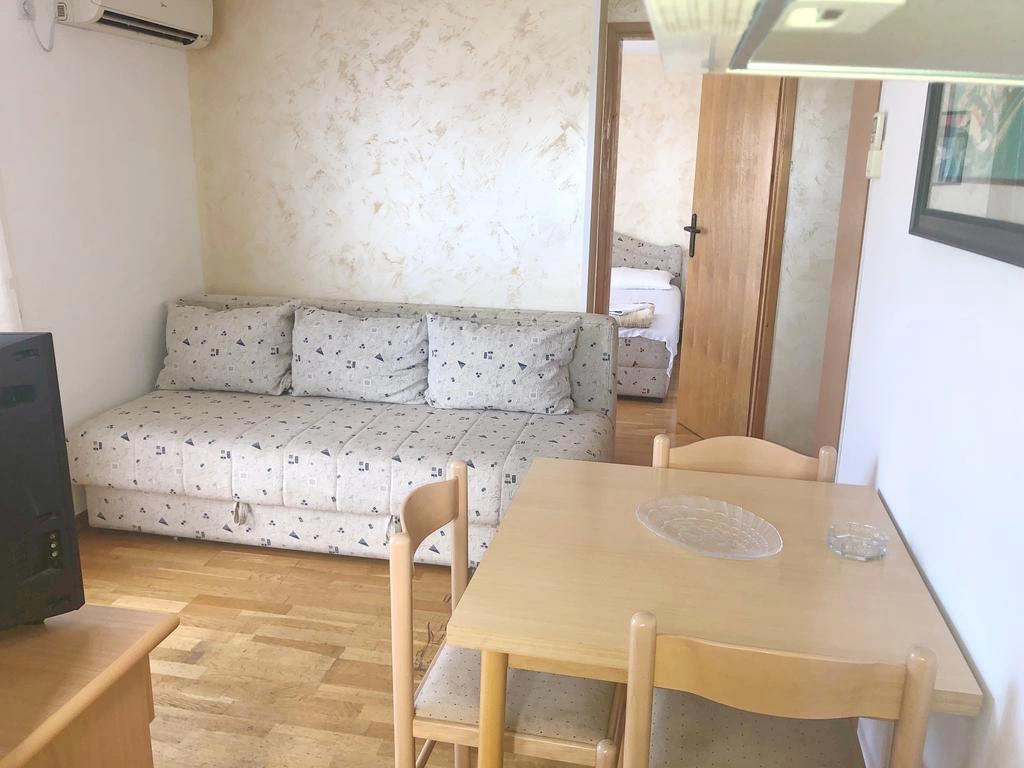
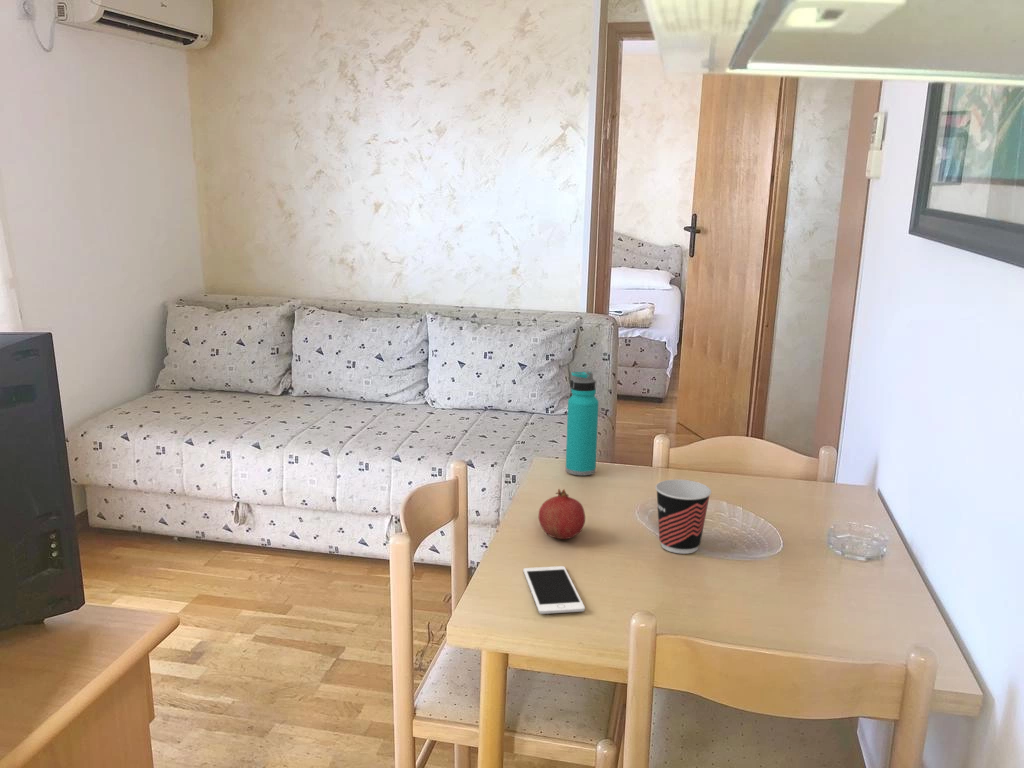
+ water bottle [565,370,600,477]
+ cup [654,478,712,555]
+ cell phone [522,565,586,615]
+ fruit [538,488,586,540]
